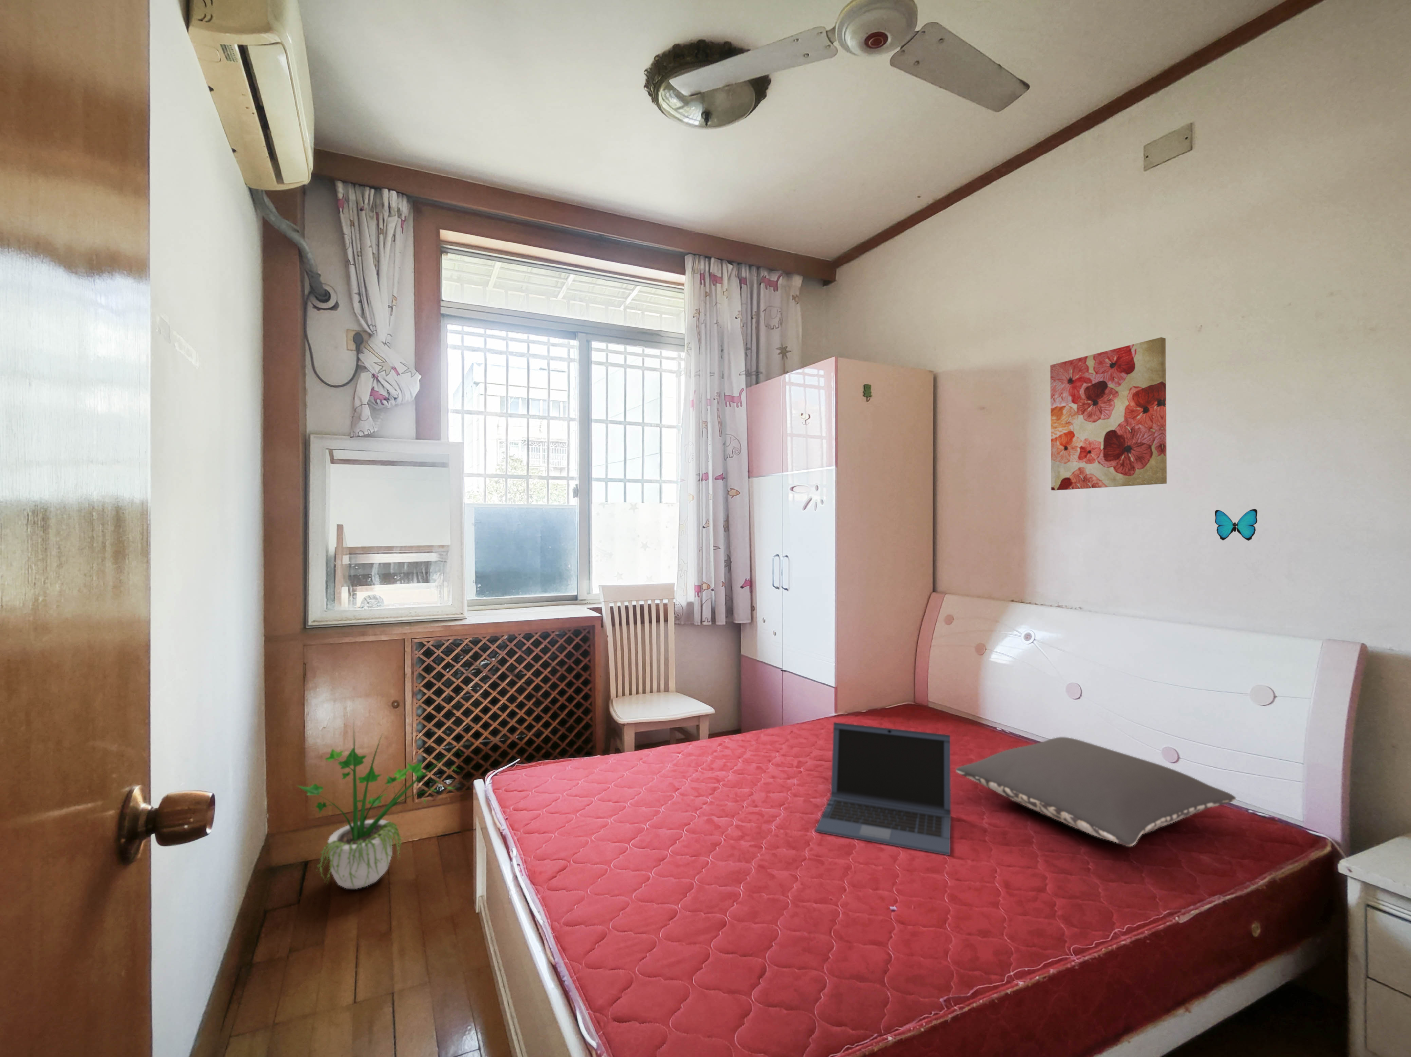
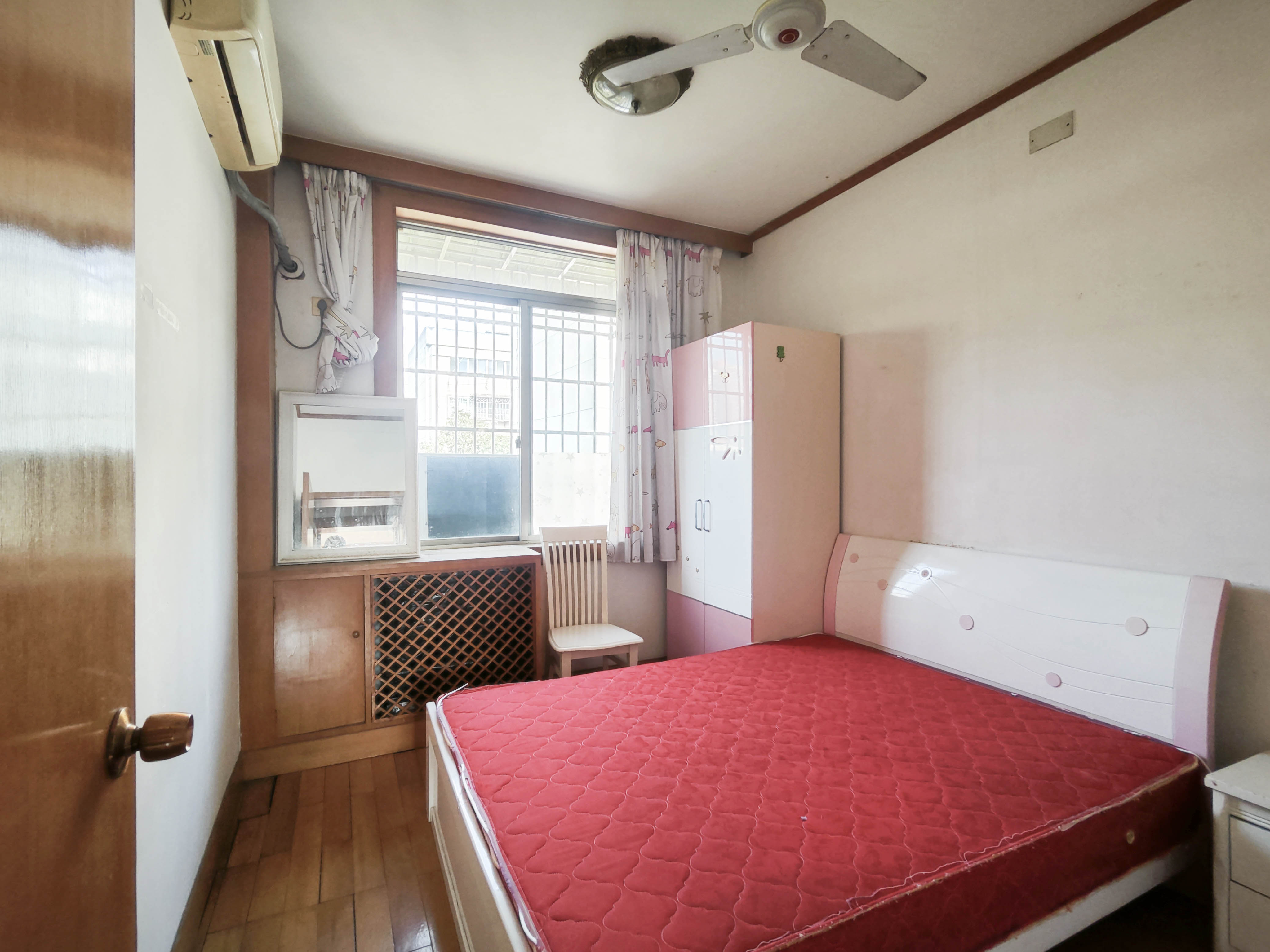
- pillow [955,736,1237,847]
- potted plant [297,719,470,889]
- decorative butterfly [1214,509,1258,541]
- wall art [1050,336,1167,491]
- laptop [815,722,951,856]
